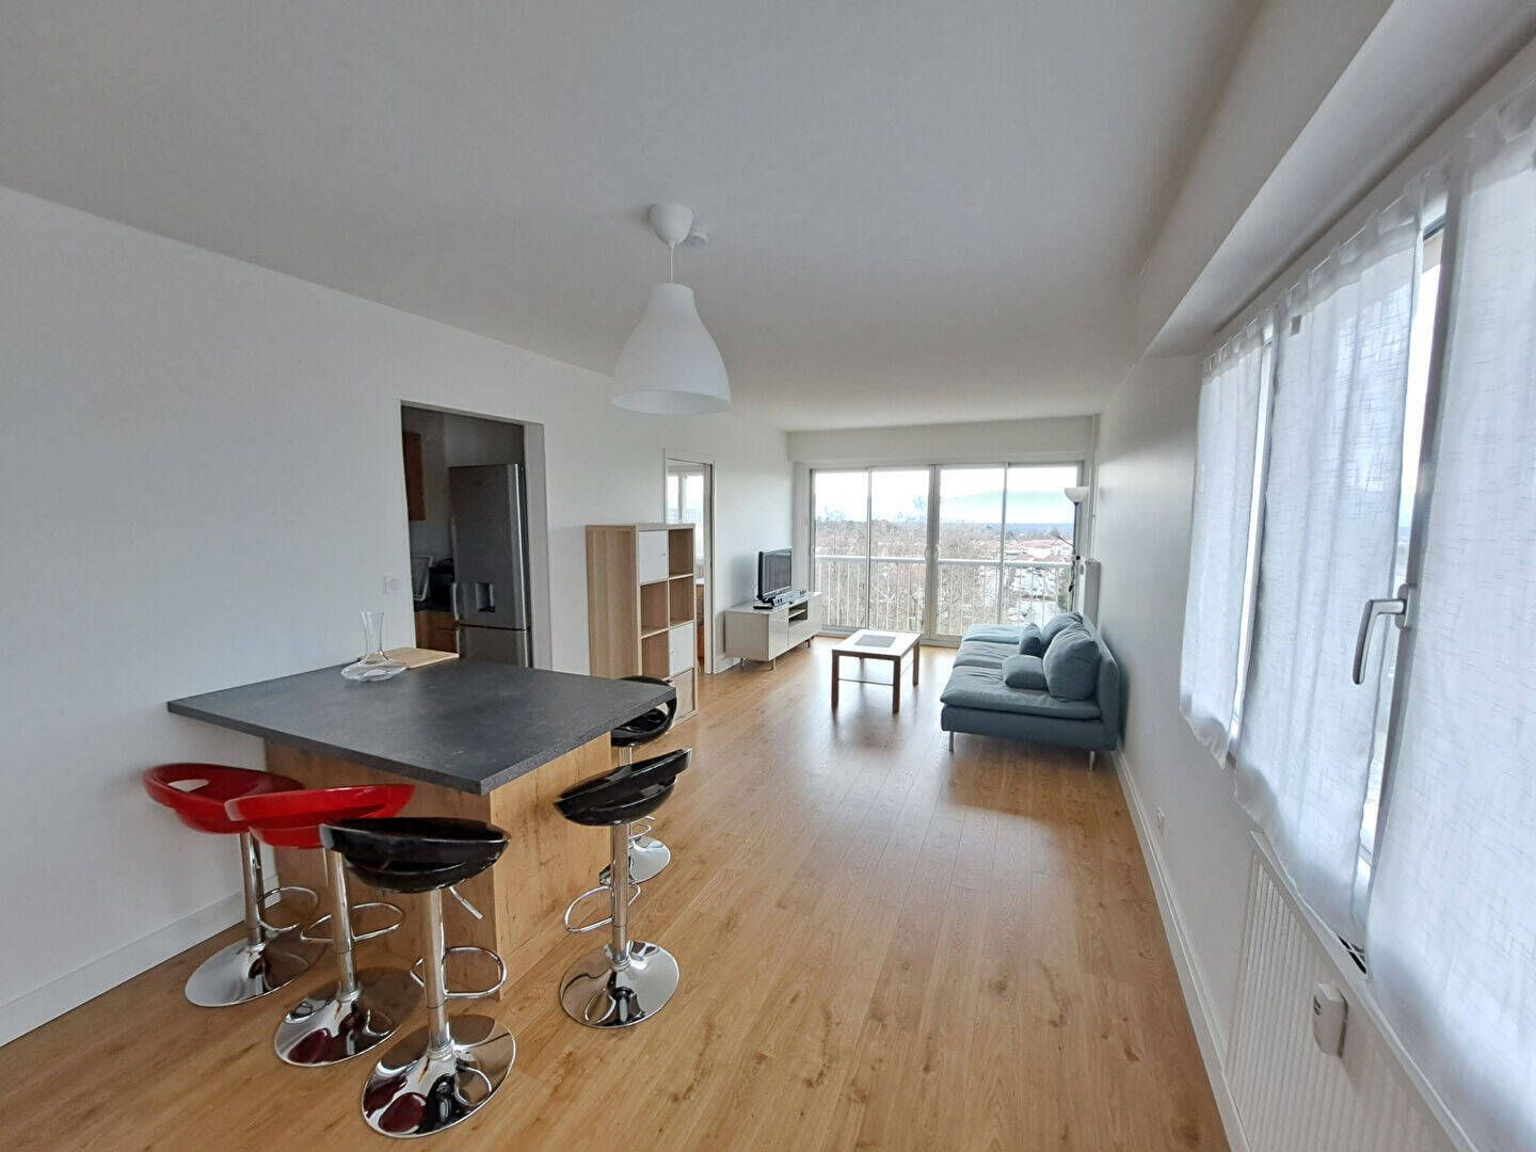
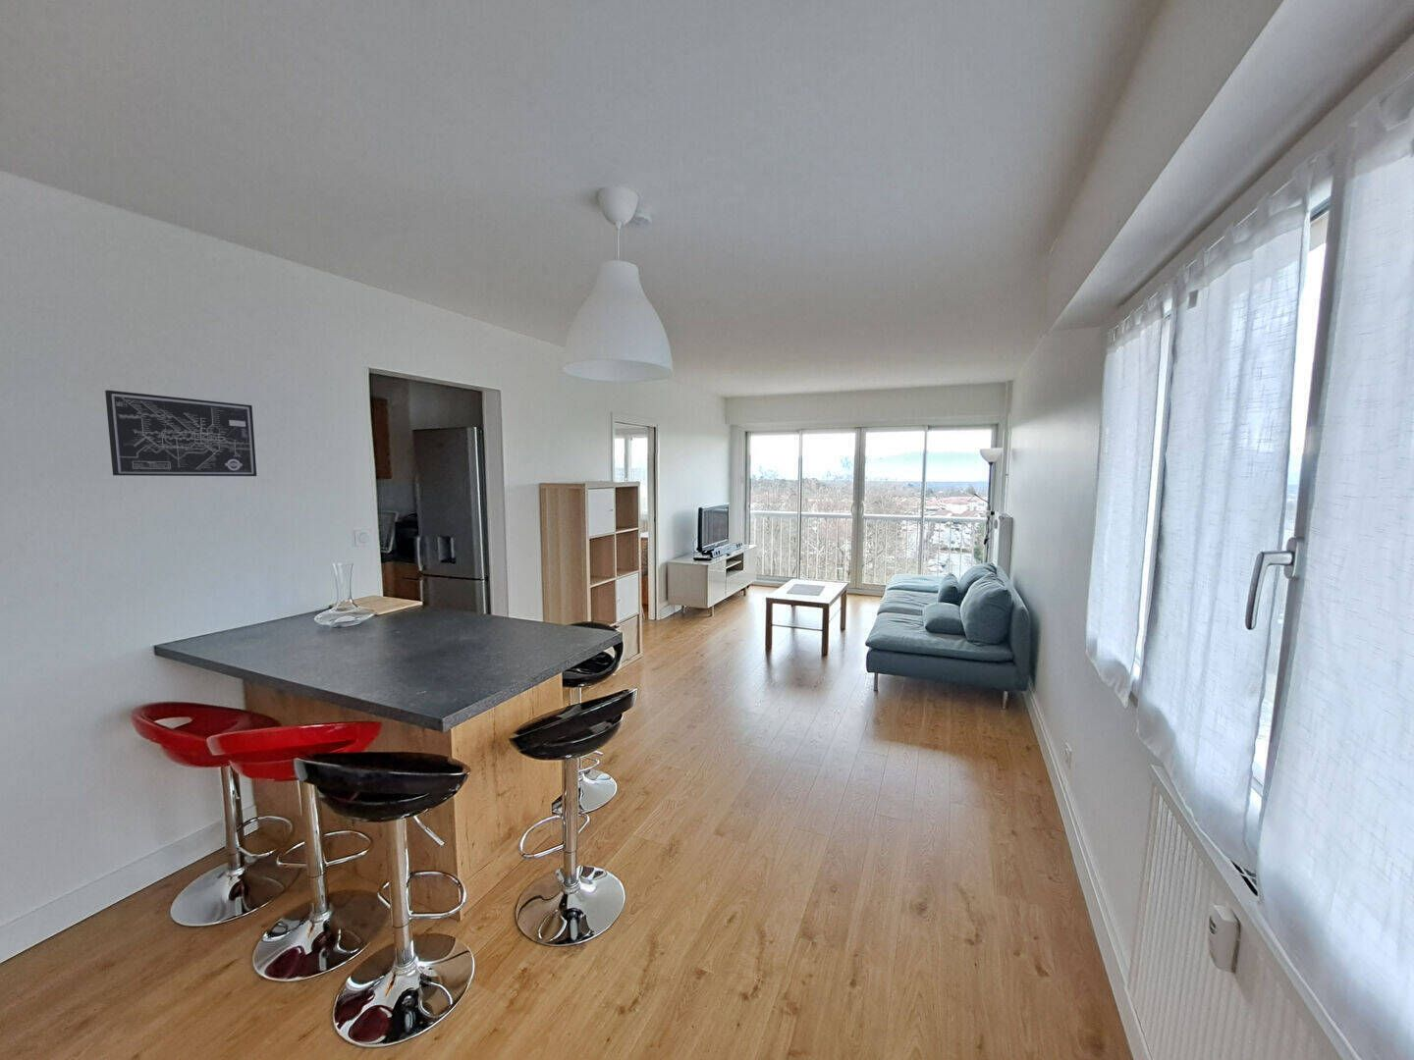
+ wall art [104,390,257,477]
